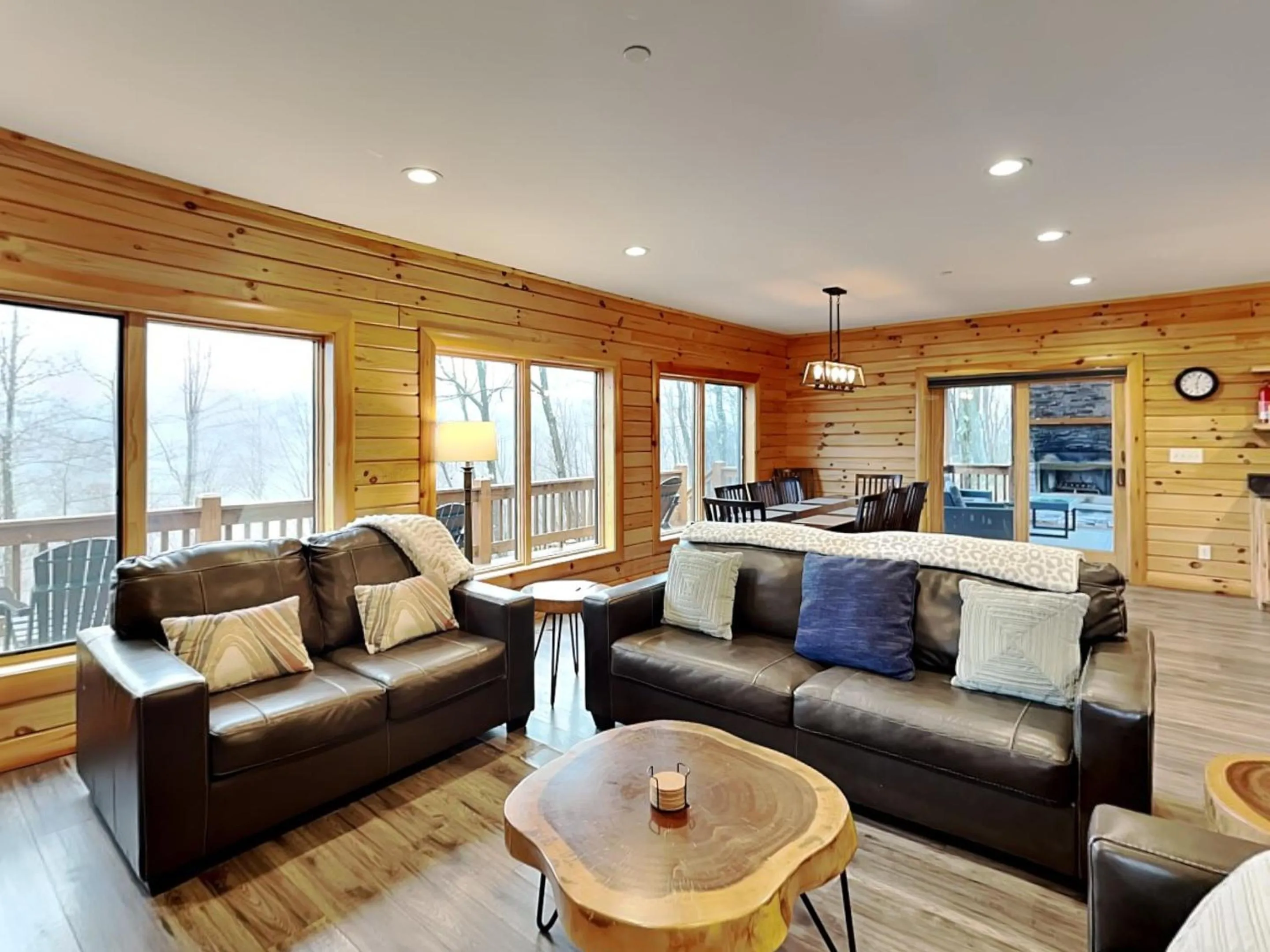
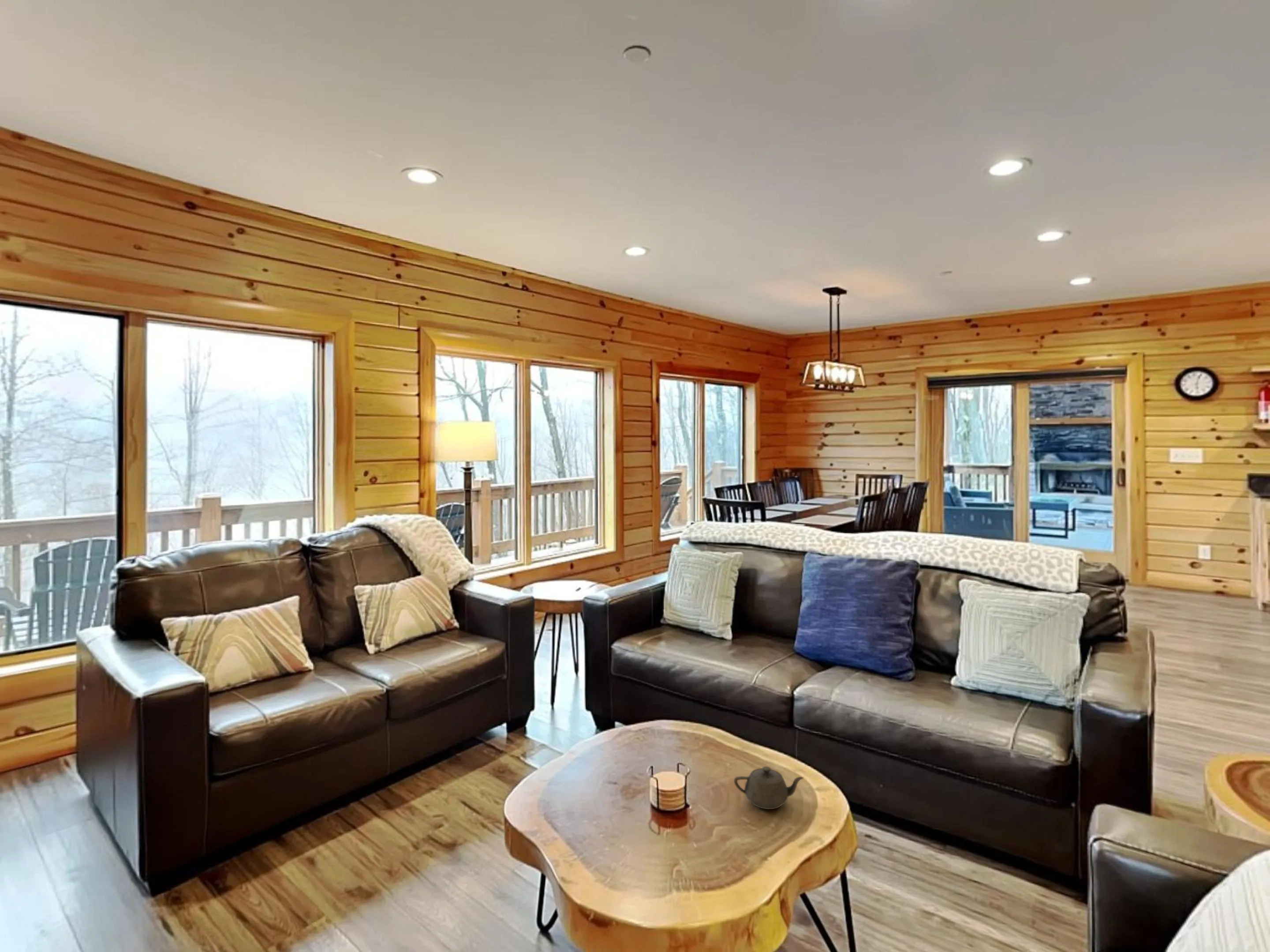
+ teapot [733,766,804,810]
